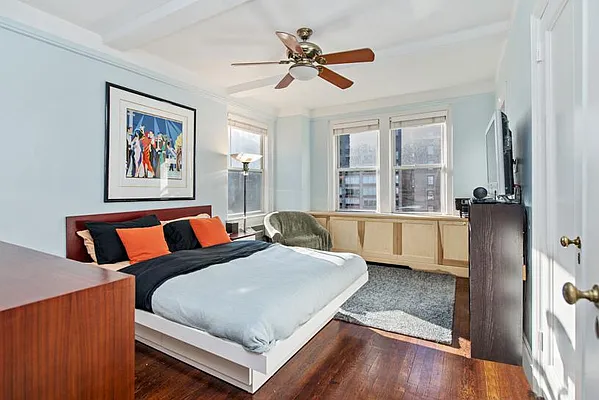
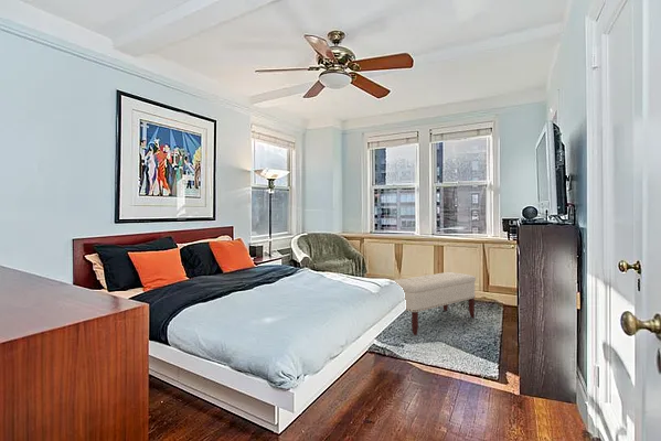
+ bench [391,271,477,336]
